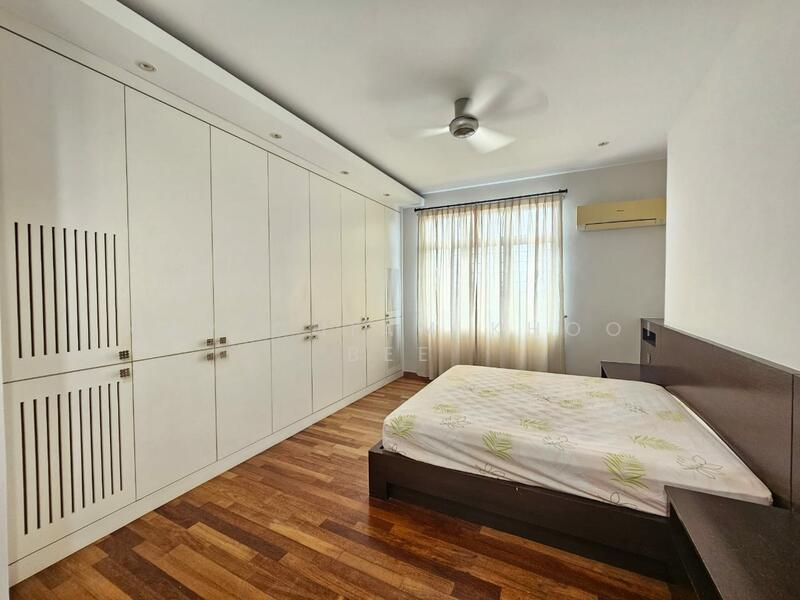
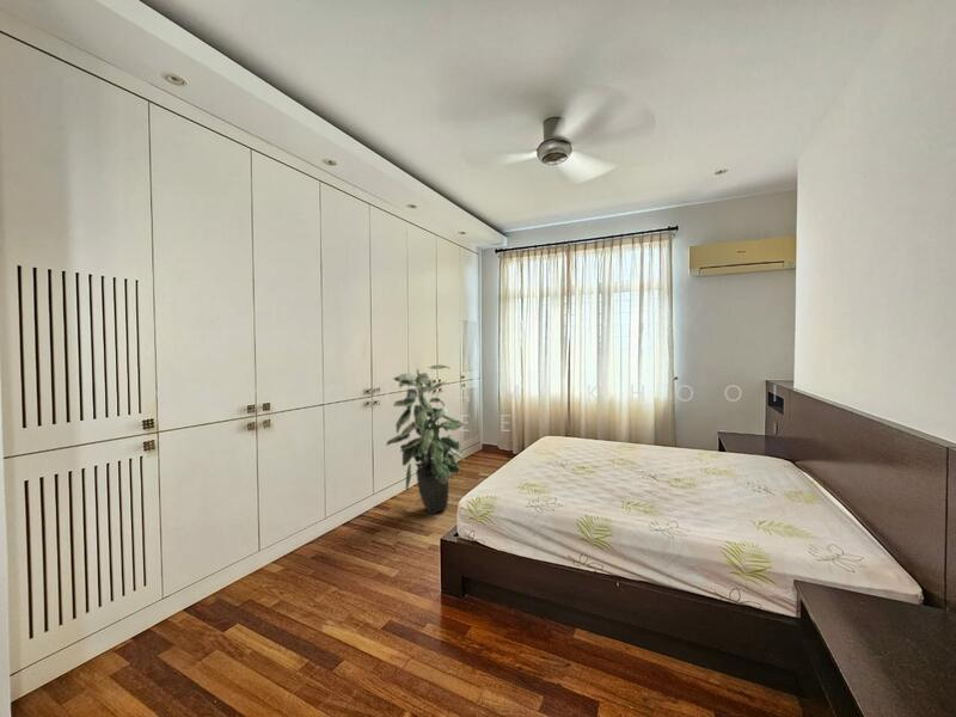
+ indoor plant [385,363,466,515]
